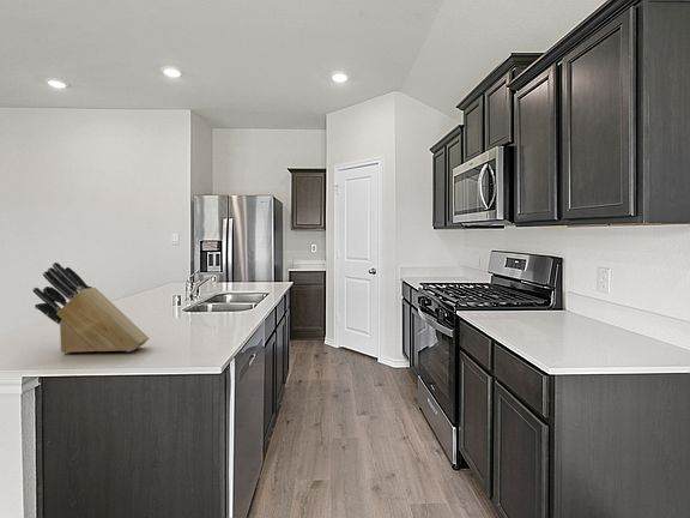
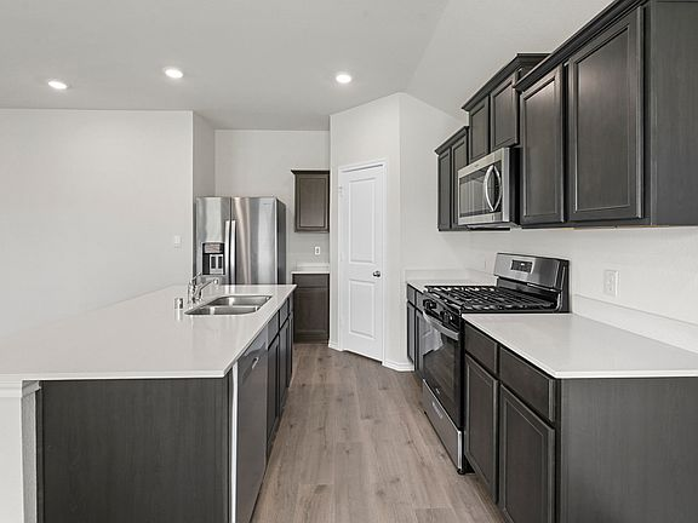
- knife block [32,261,150,355]
